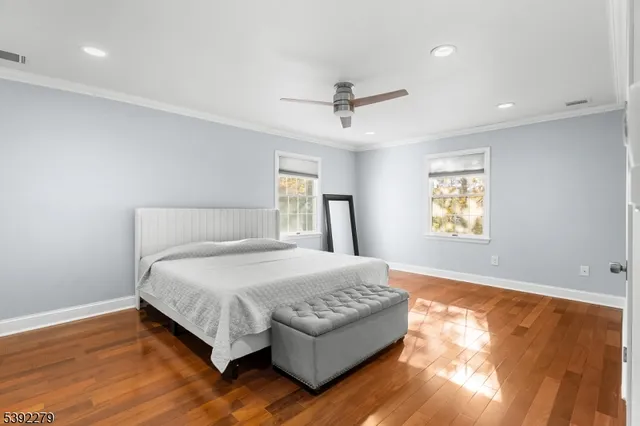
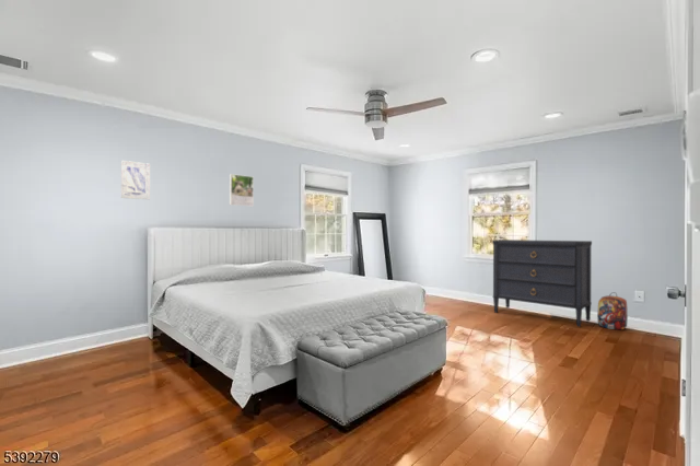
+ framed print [229,173,255,207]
+ wall art [120,160,151,200]
+ dresser [491,238,593,328]
+ backpack [596,291,629,330]
